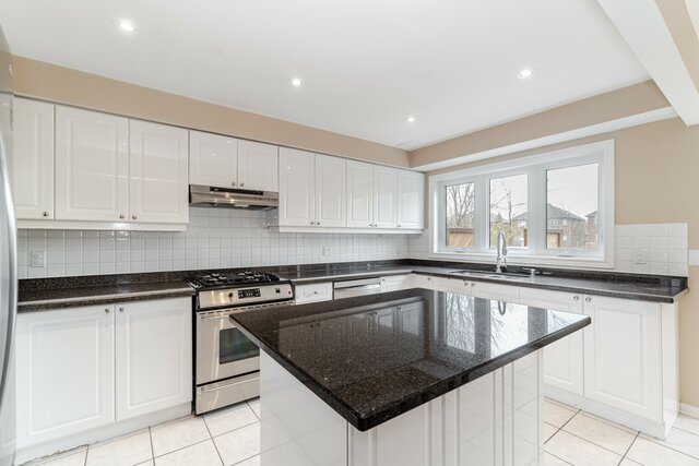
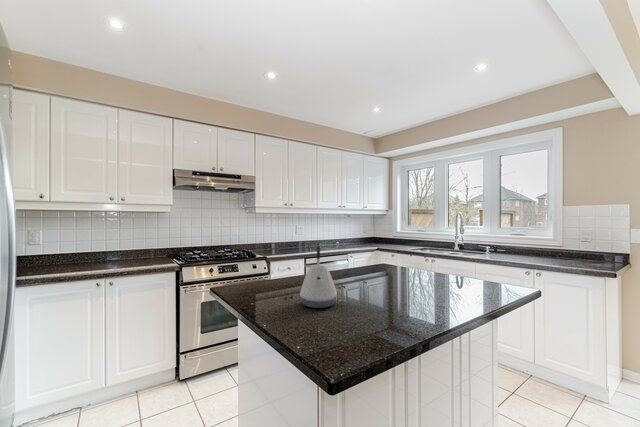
+ kettle [299,245,338,309]
